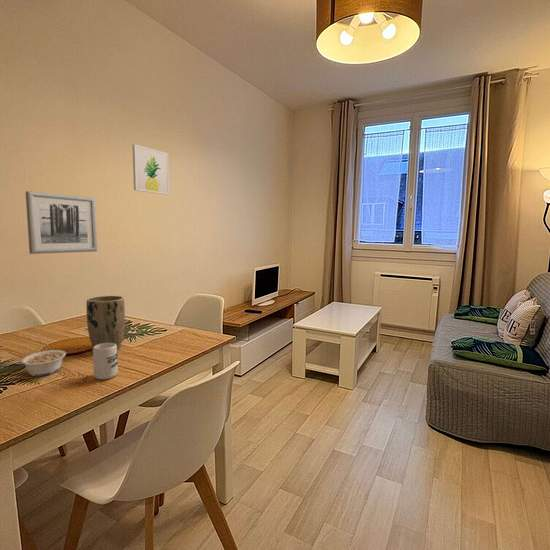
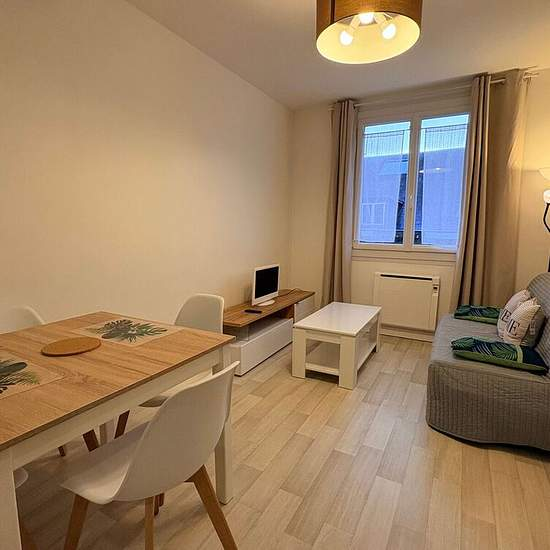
- wall art [25,190,98,255]
- legume [14,349,67,377]
- wall art [132,143,170,196]
- cup [92,343,119,380]
- plant pot [85,295,126,350]
